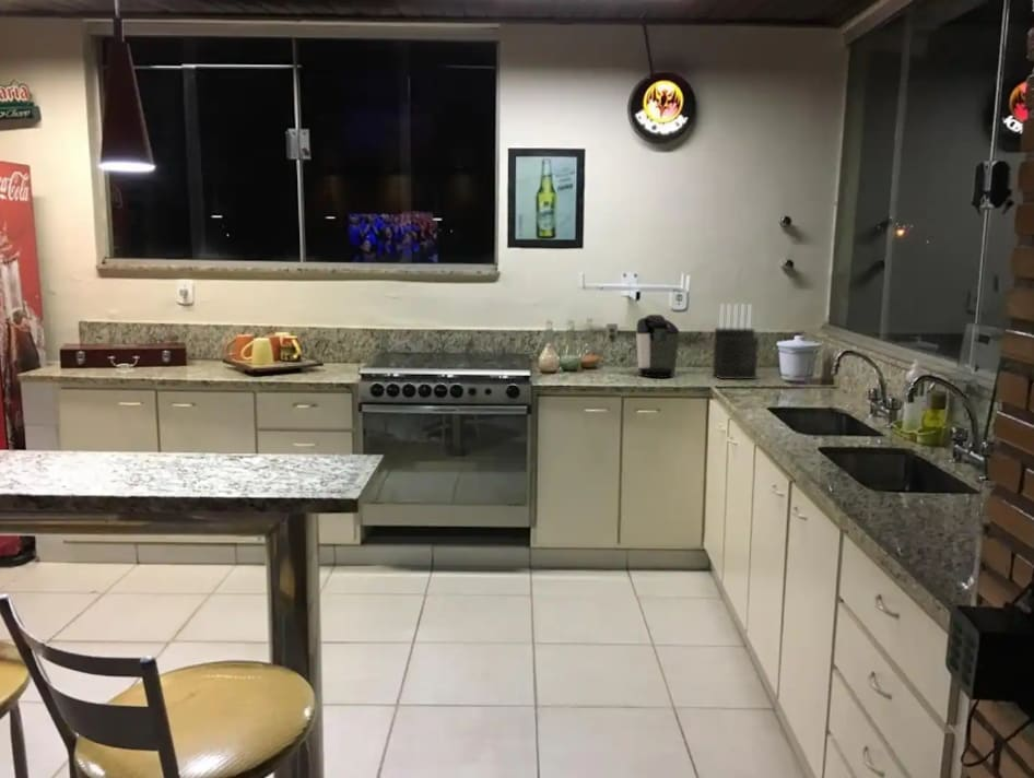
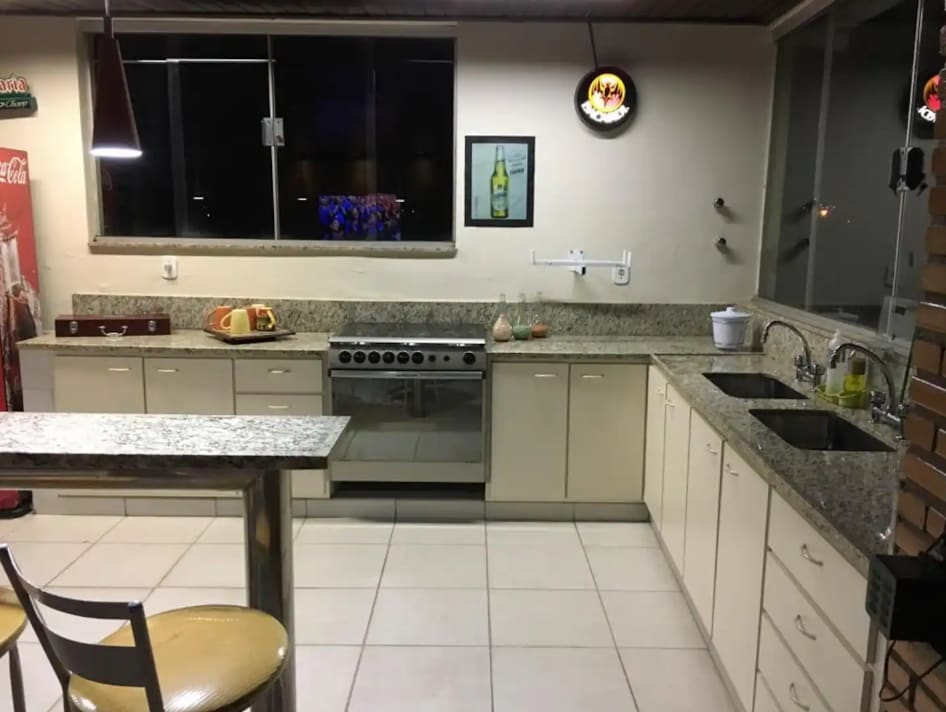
- coffee maker [604,314,680,379]
- knife block [712,303,760,380]
